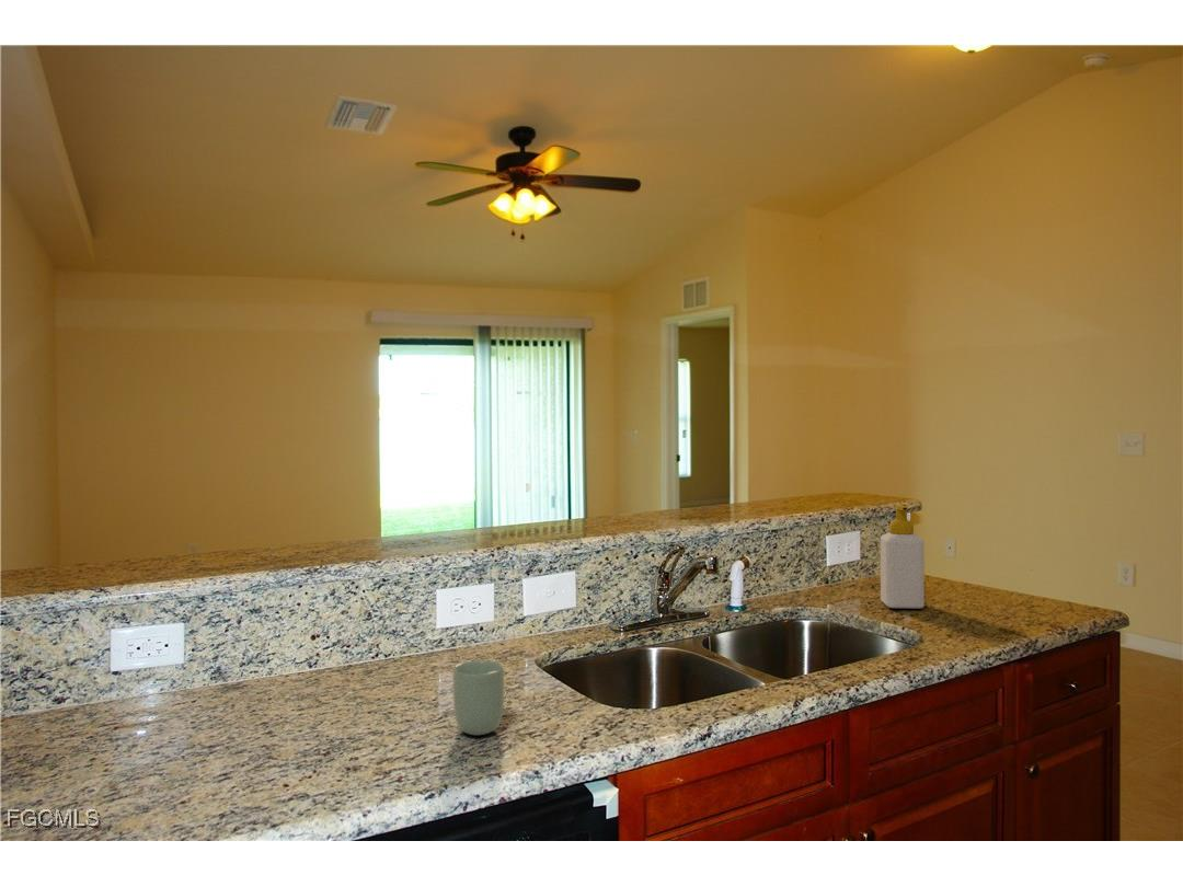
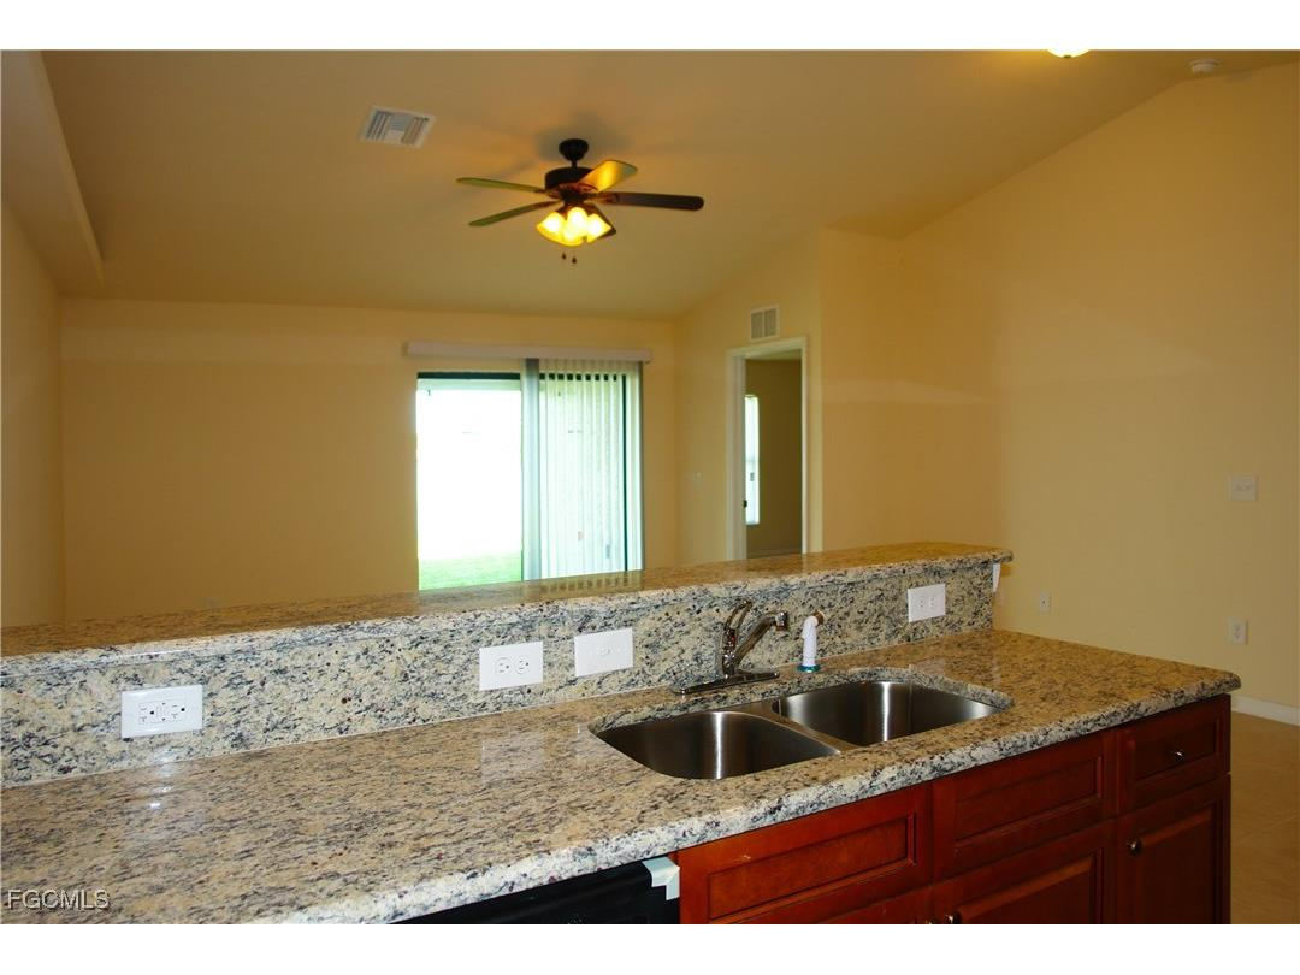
- soap bottle [880,505,926,610]
- cup [451,659,505,736]
